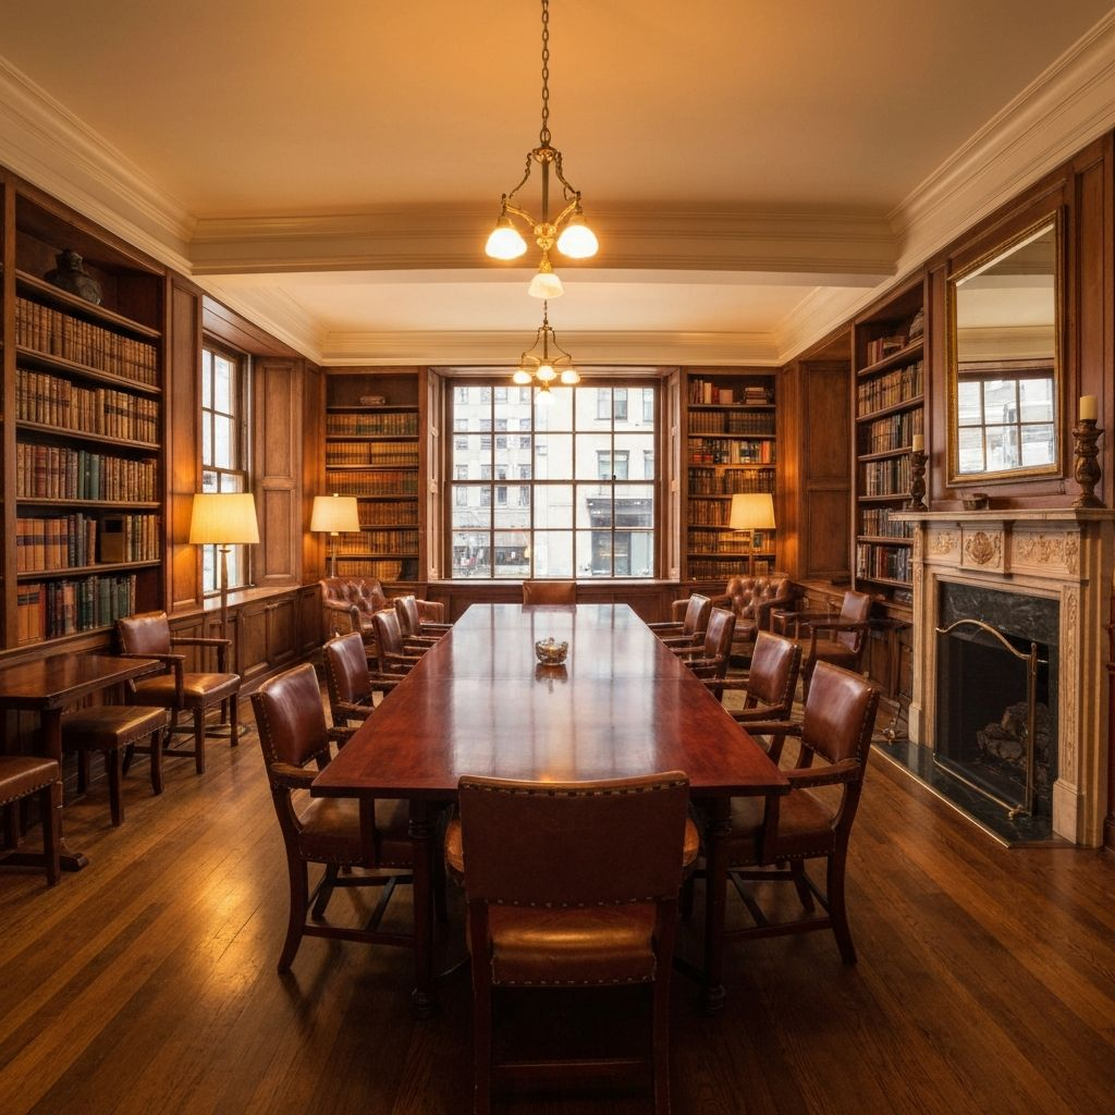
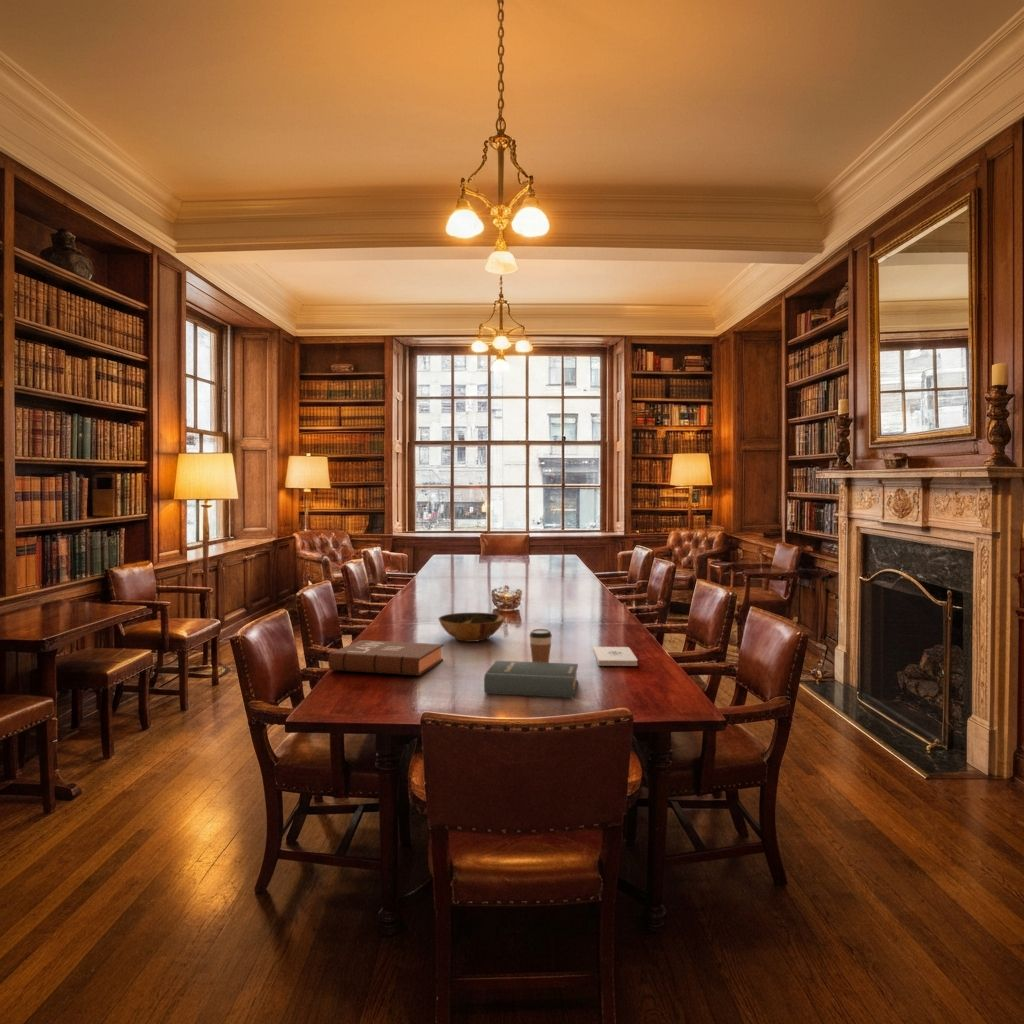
+ coffee cup [528,628,553,663]
+ bowl [437,612,505,643]
+ hardback book [483,660,579,699]
+ book [327,639,444,677]
+ notepad [592,646,639,667]
